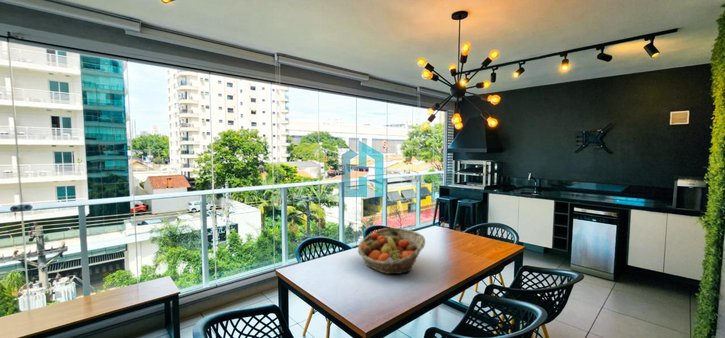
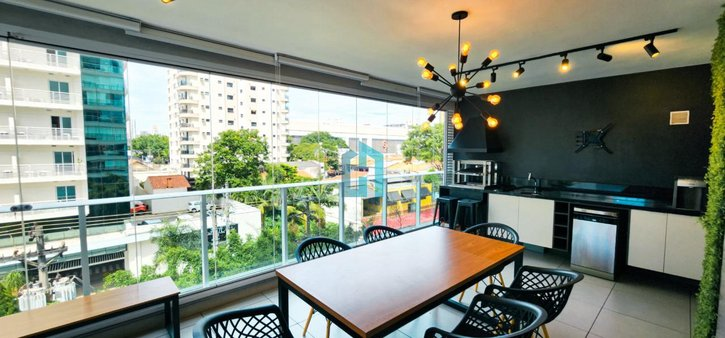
- fruit basket [357,227,426,275]
